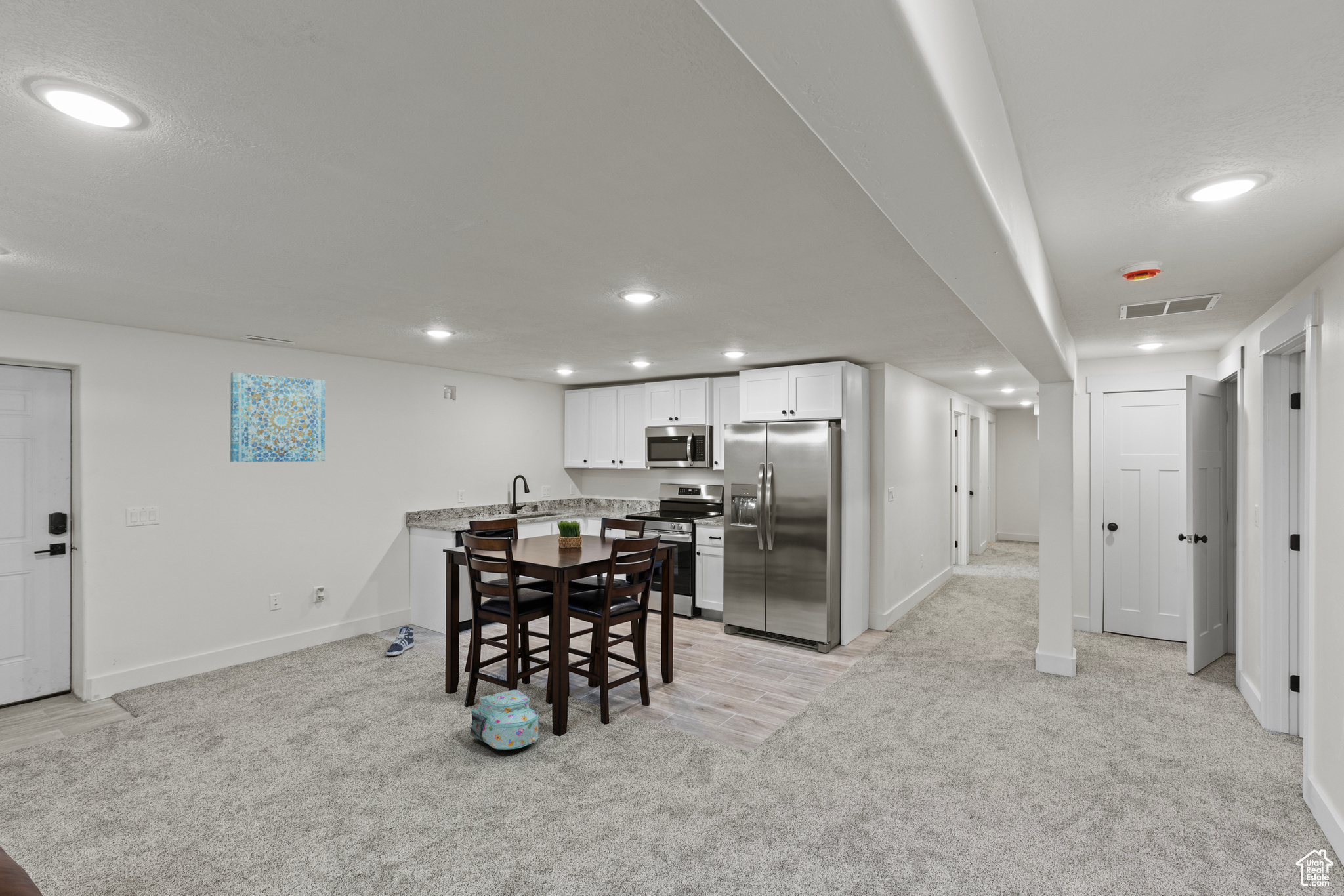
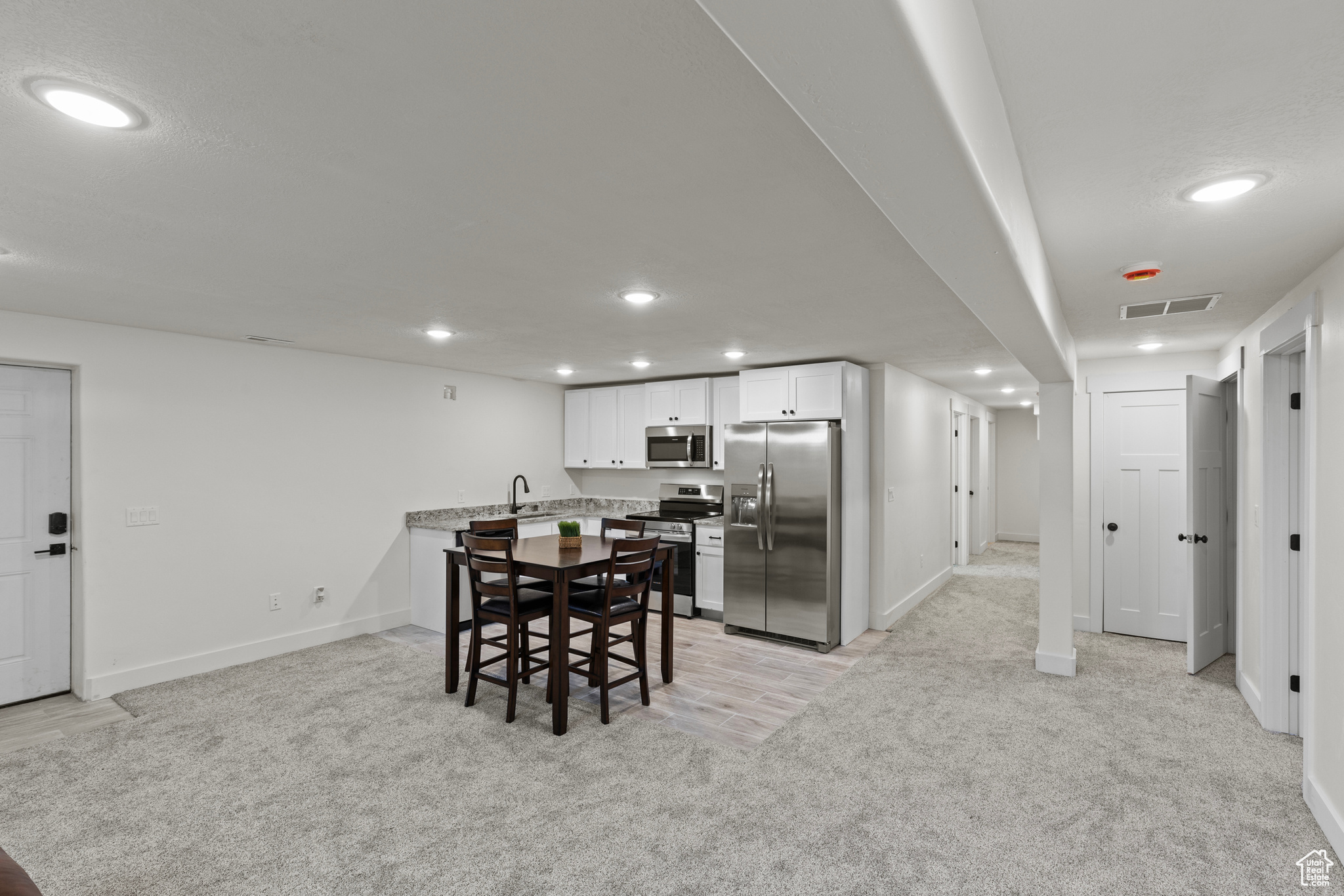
- backpack [469,689,539,750]
- sneaker [385,626,415,657]
- wall art [230,371,326,463]
